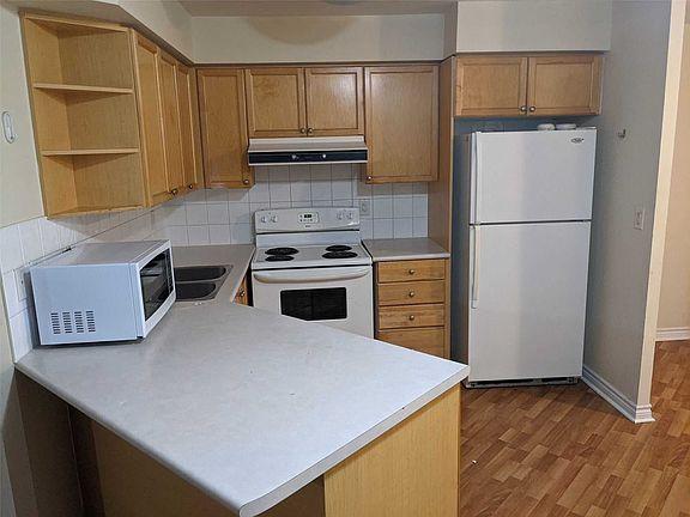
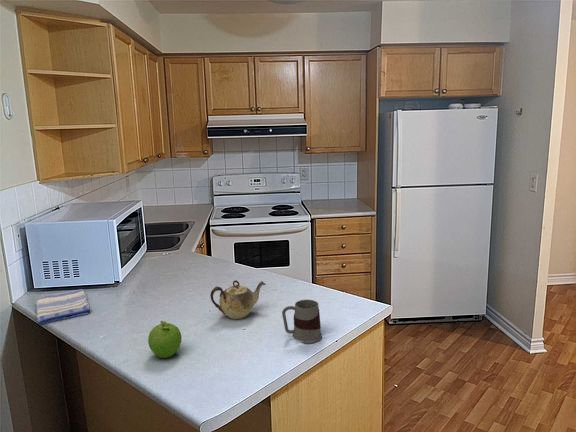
+ fruit [147,320,183,359]
+ mug [281,299,323,344]
+ teapot [209,279,267,320]
+ dish towel [35,288,91,325]
